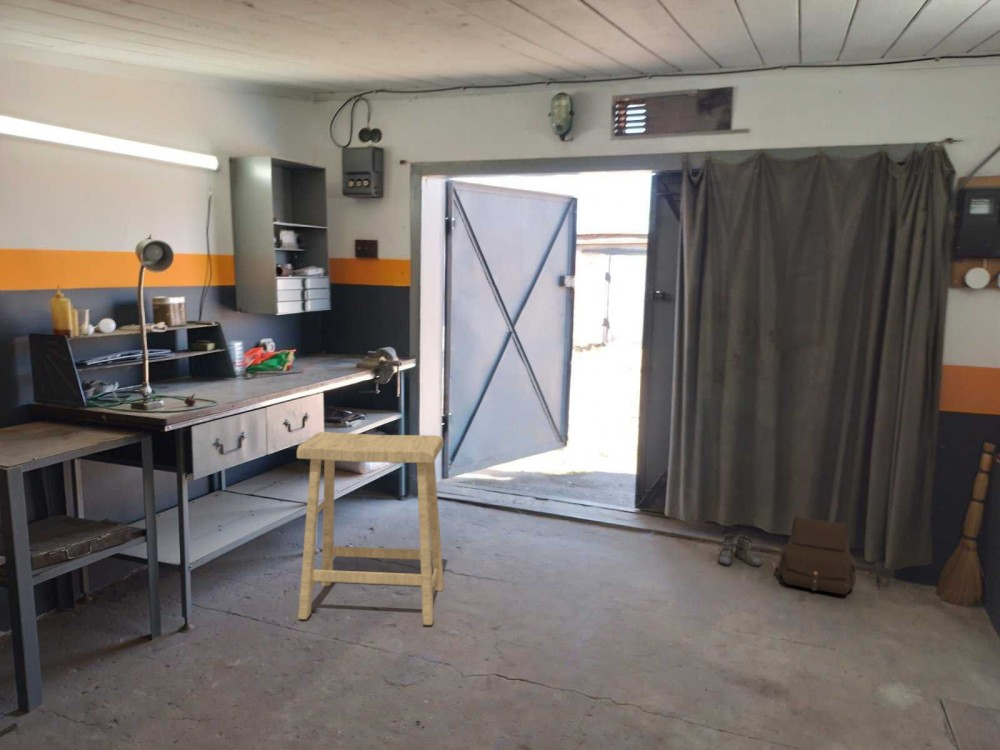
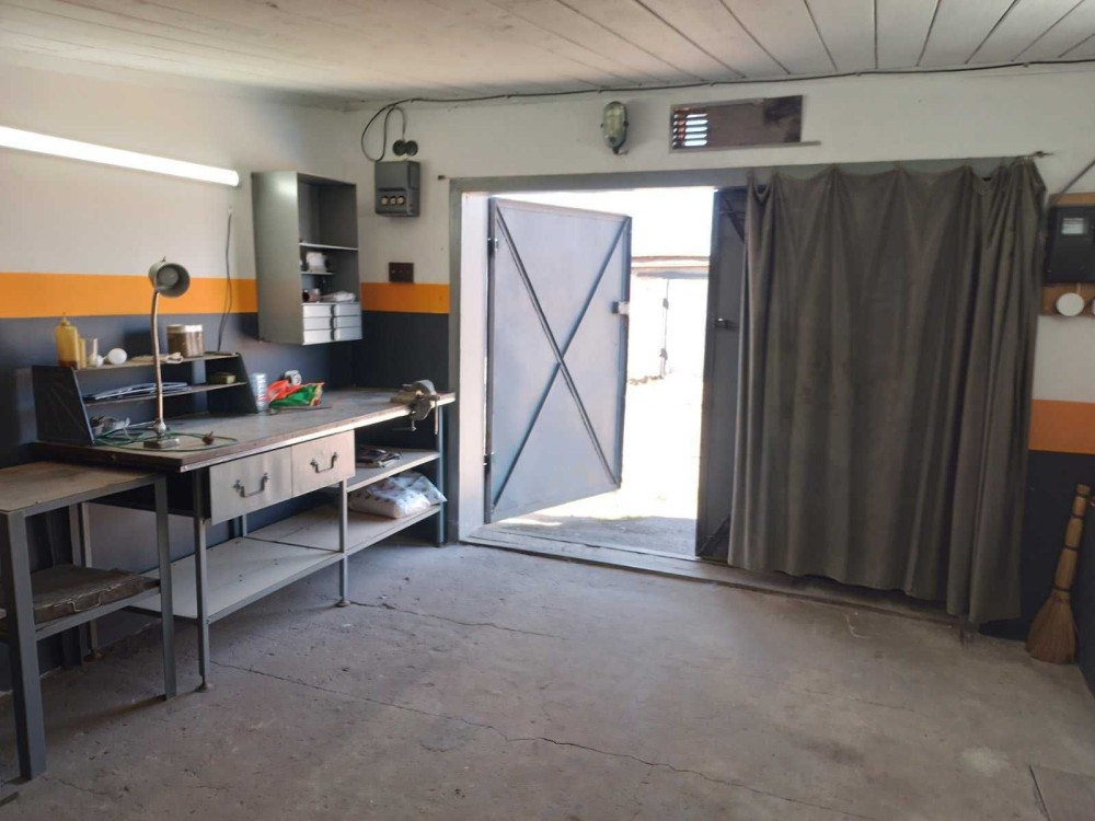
- boots [715,533,762,568]
- stool [296,431,445,626]
- satchel [777,516,857,595]
